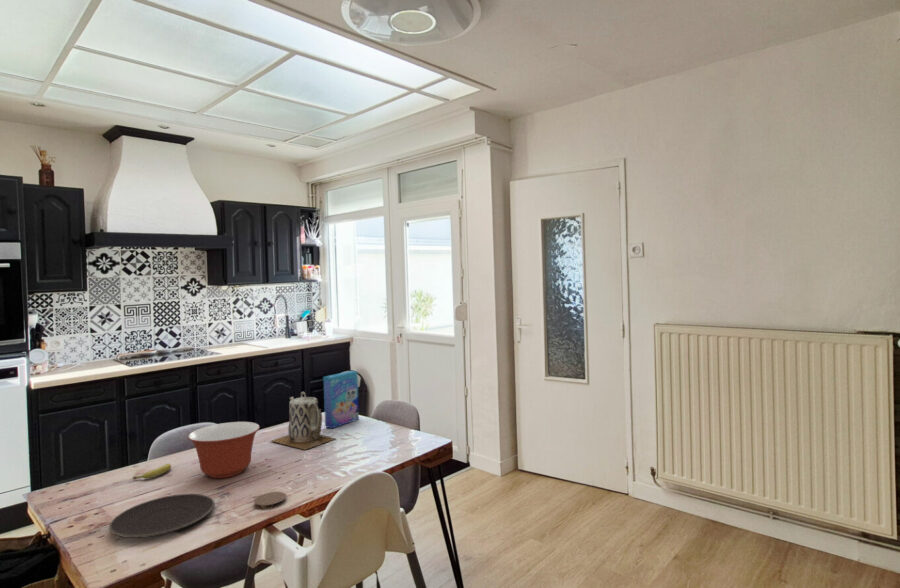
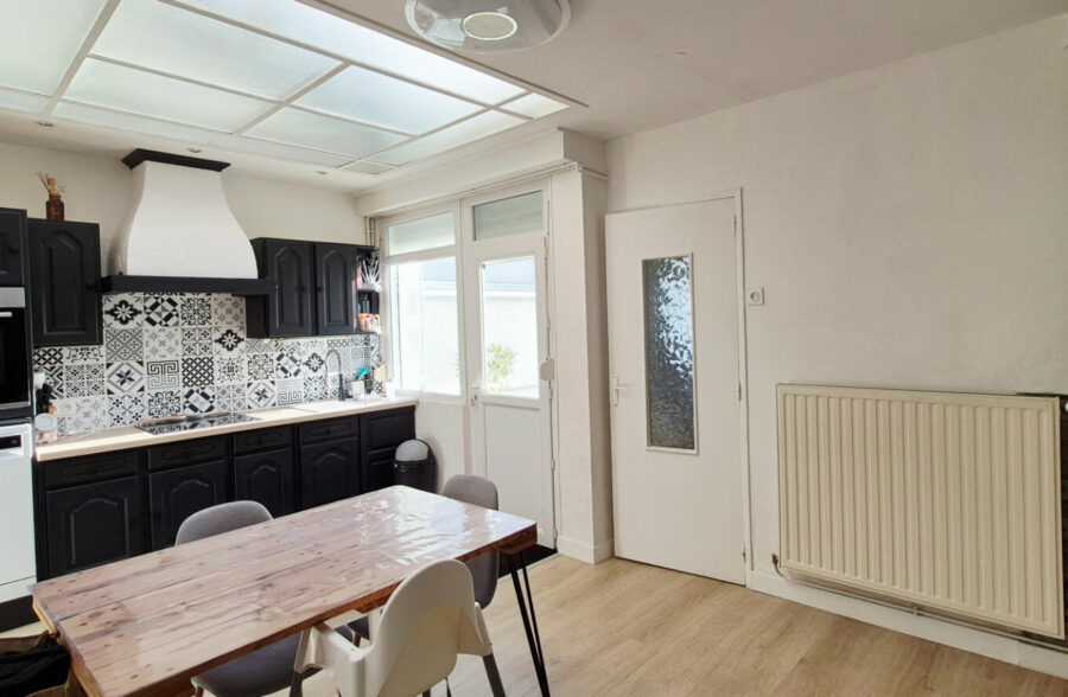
- coaster [253,491,287,510]
- plate [108,493,216,539]
- cereal box [322,370,360,429]
- teapot [270,391,336,451]
- mixing bowl [187,421,261,479]
- fruit [132,462,172,481]
